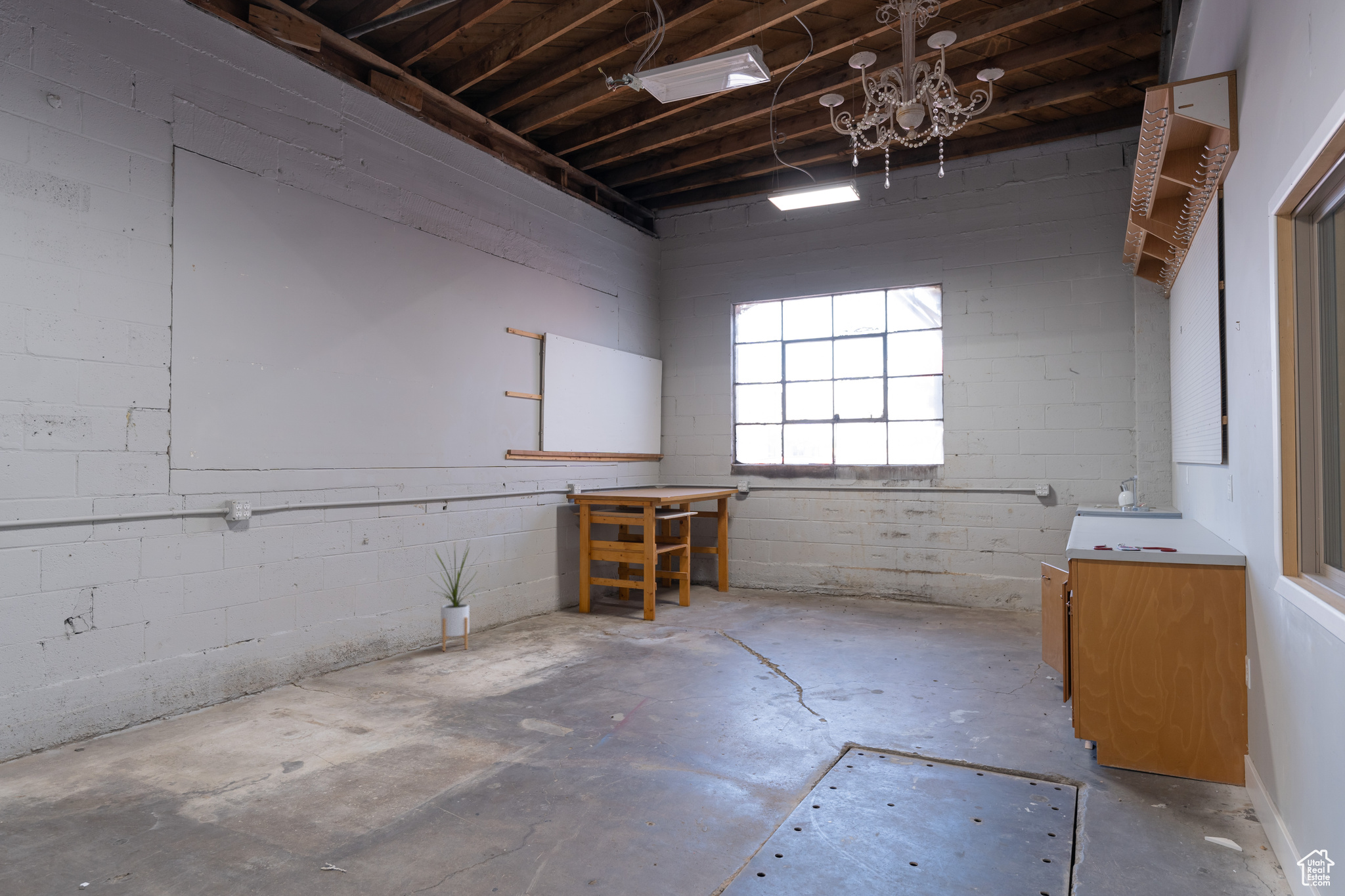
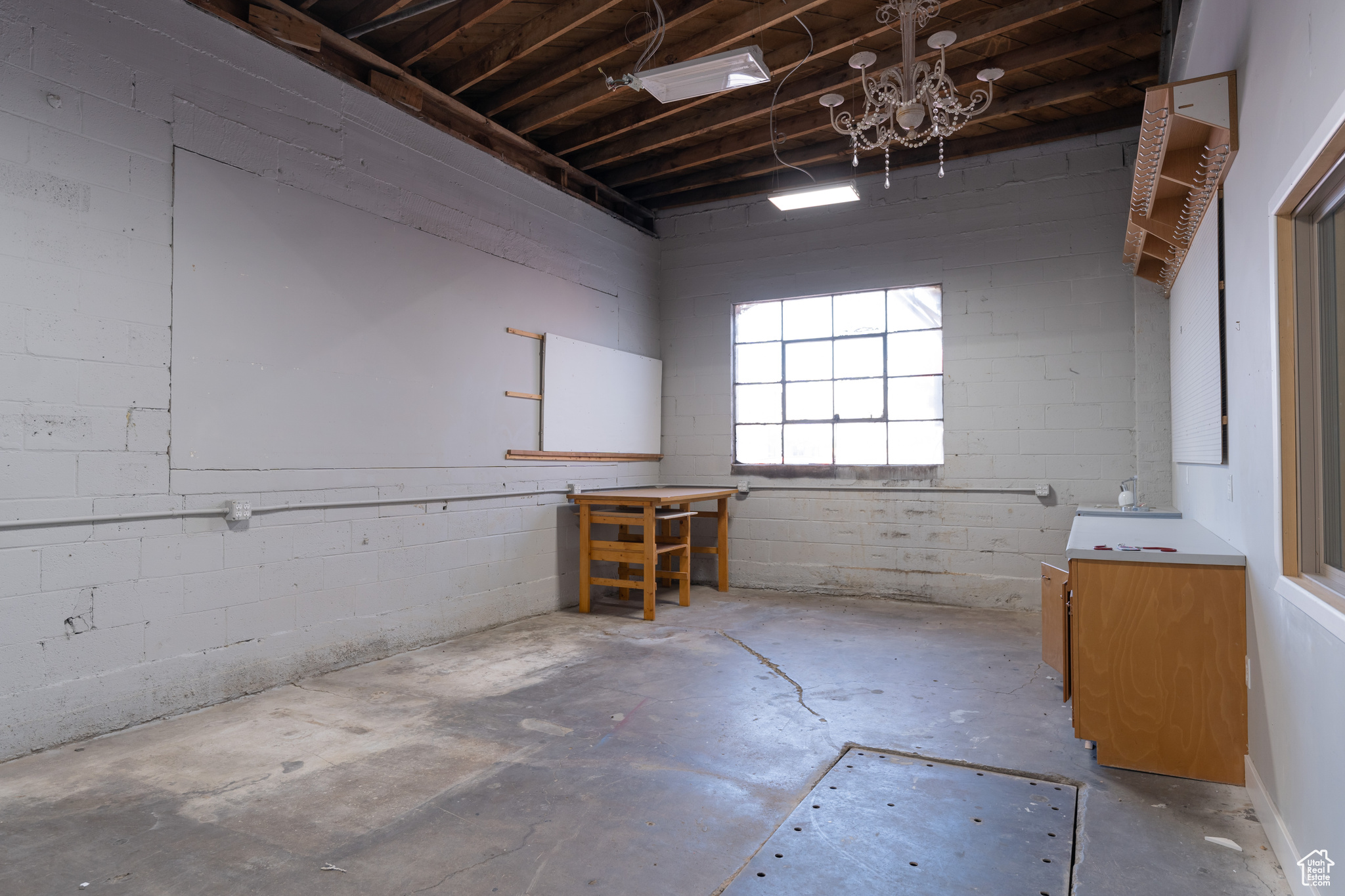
- house plant [425,539,485,651]
